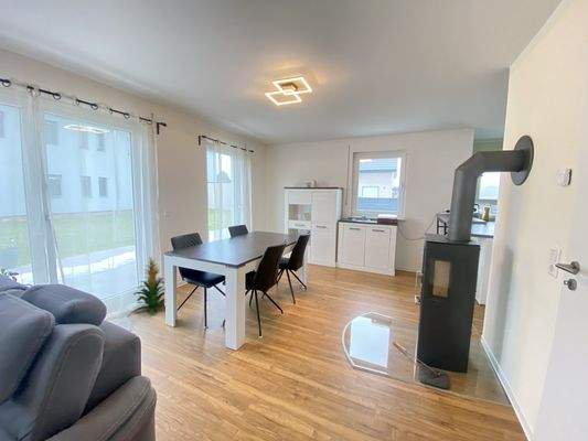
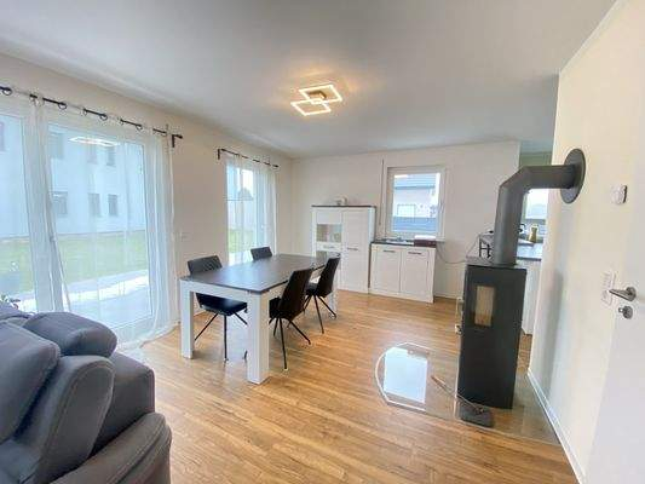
- indoor plant [132,255,165,315]
